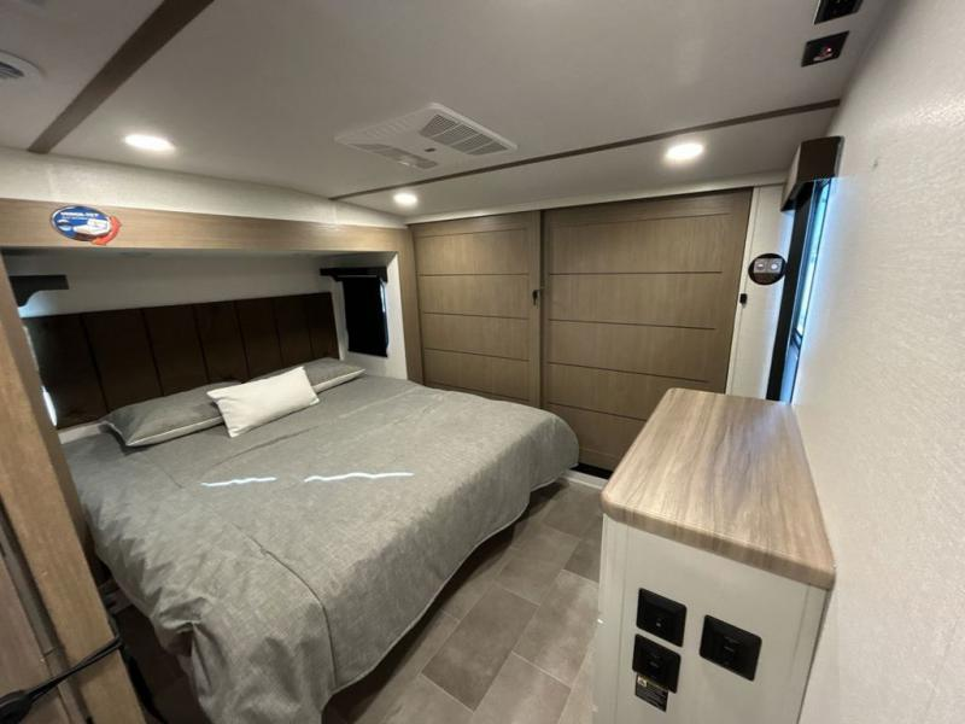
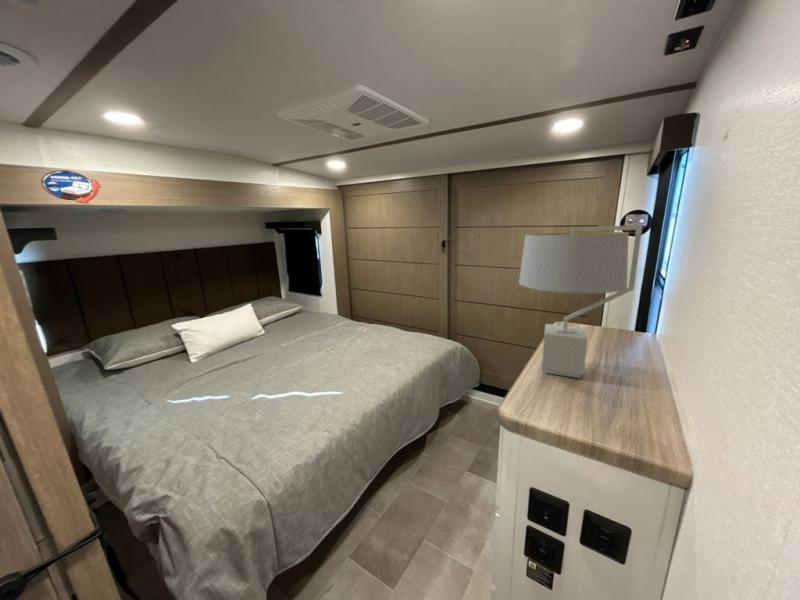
+ table lamp [518,224,644,379]
